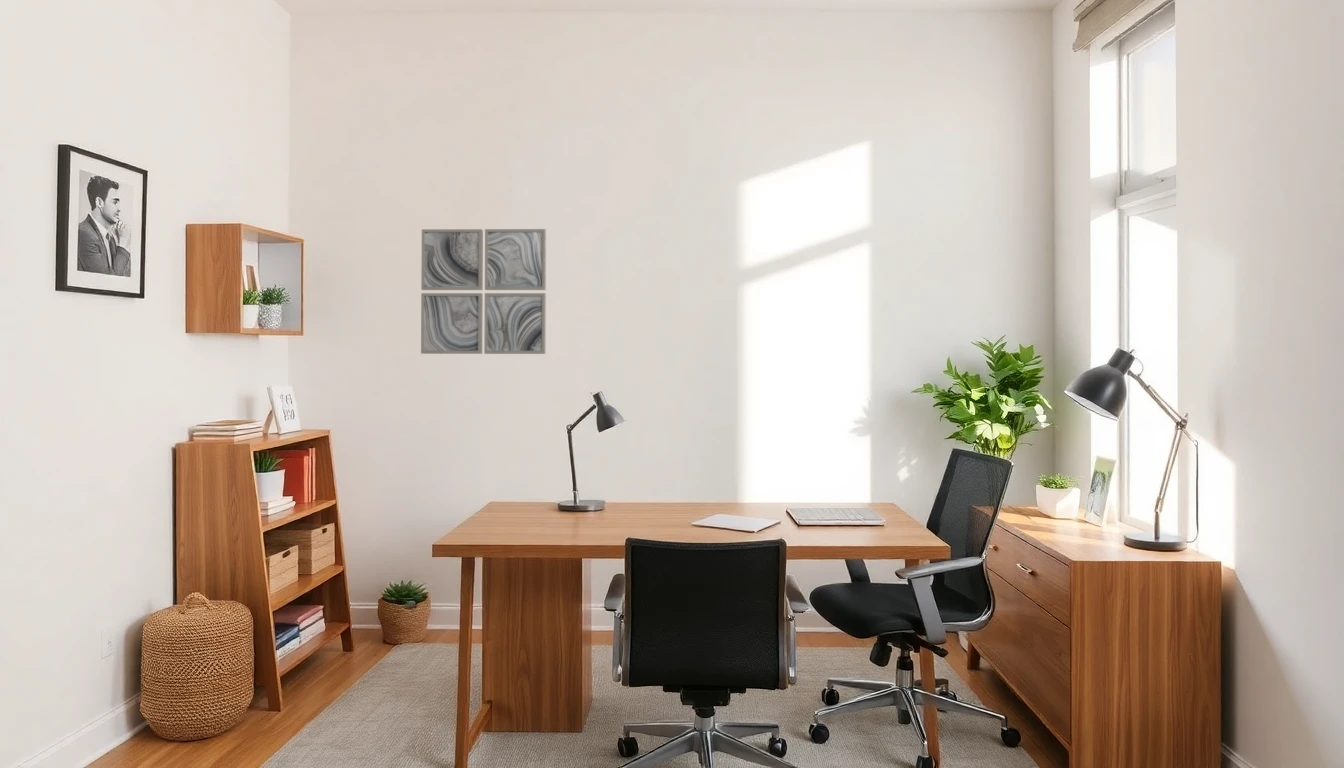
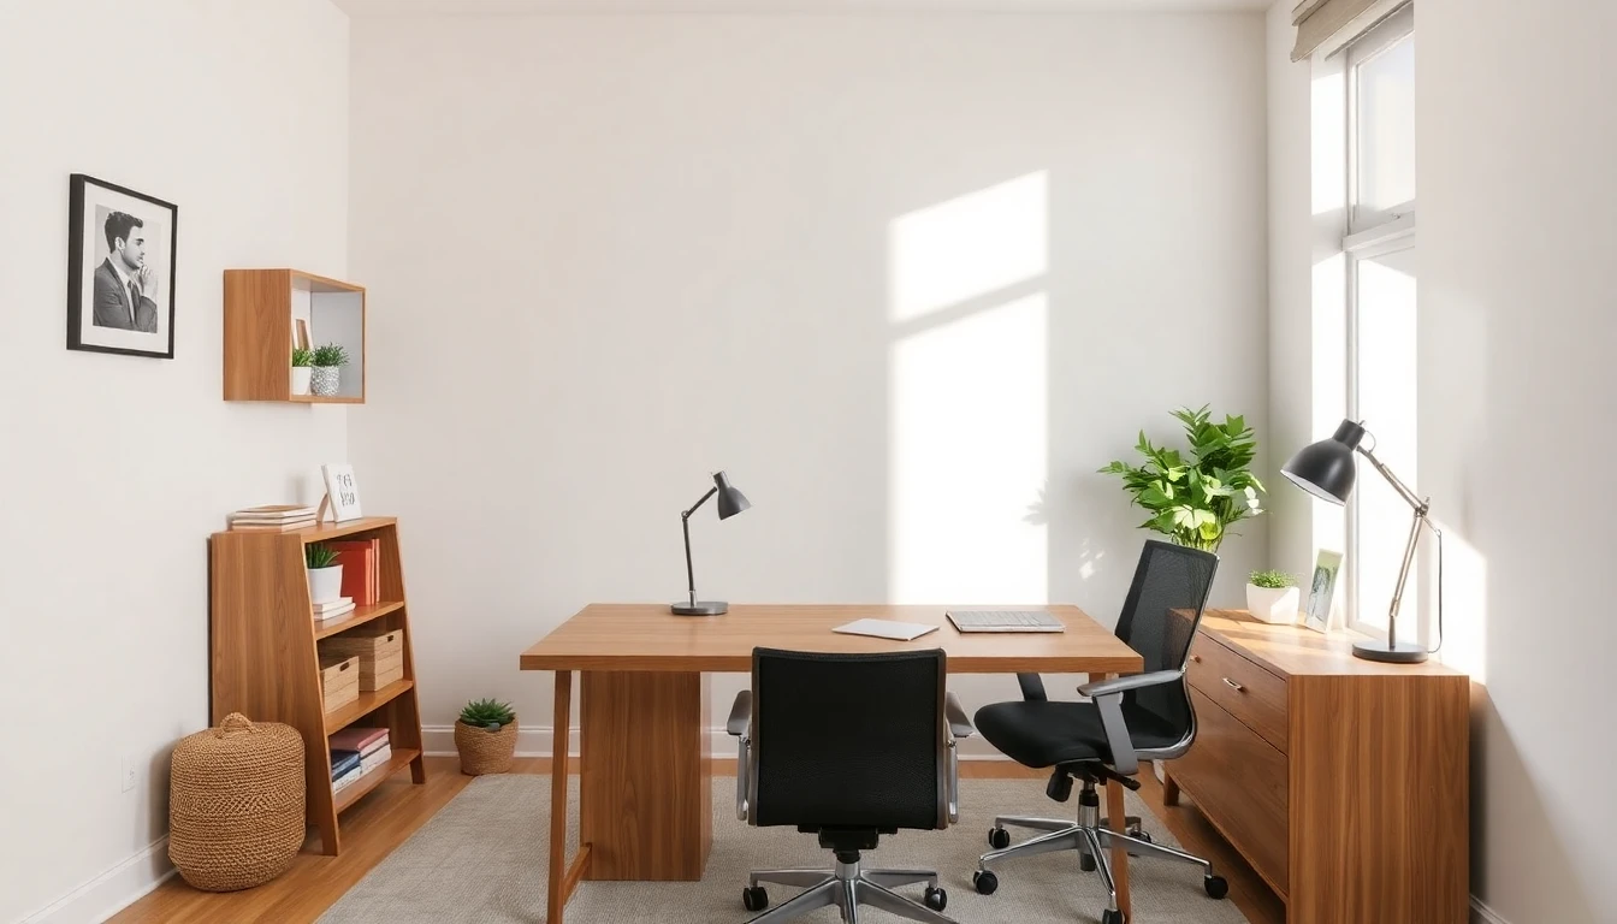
- wall art [420,228,547,355]
